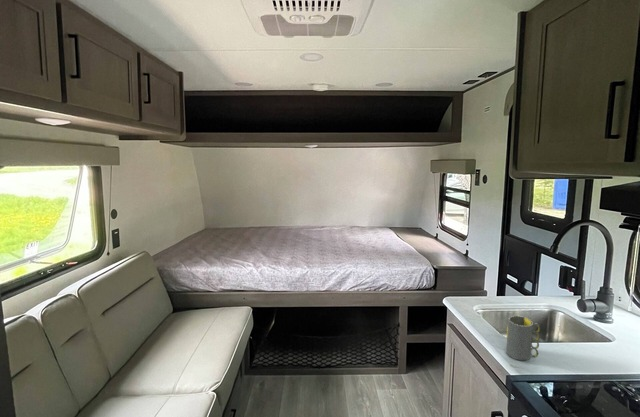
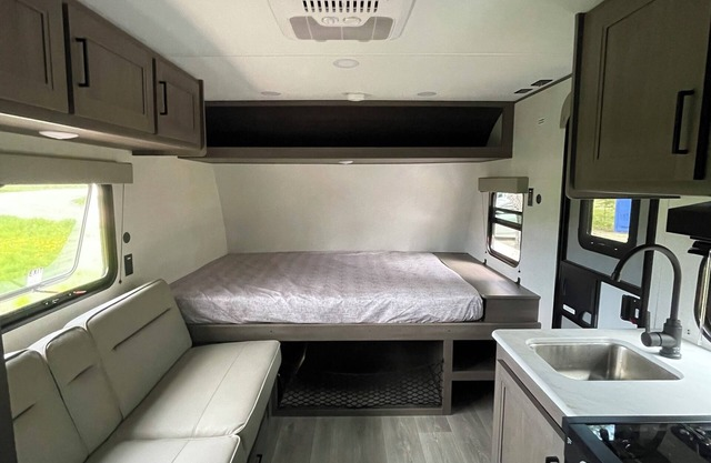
- mug [505,315,541,361]
